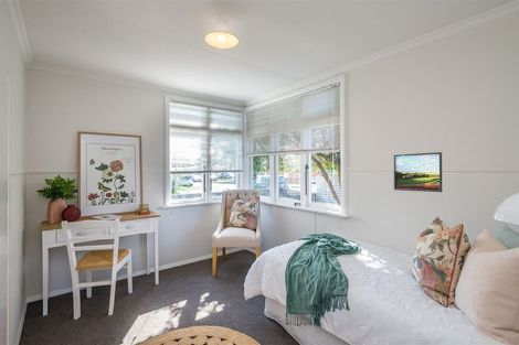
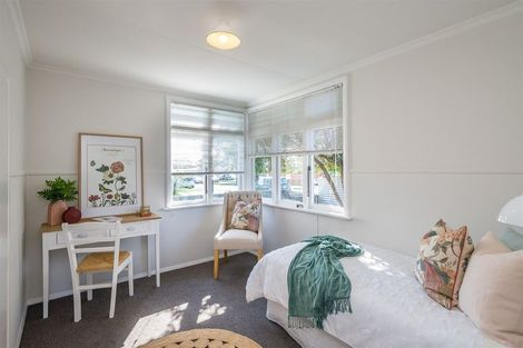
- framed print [392,151,443,193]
